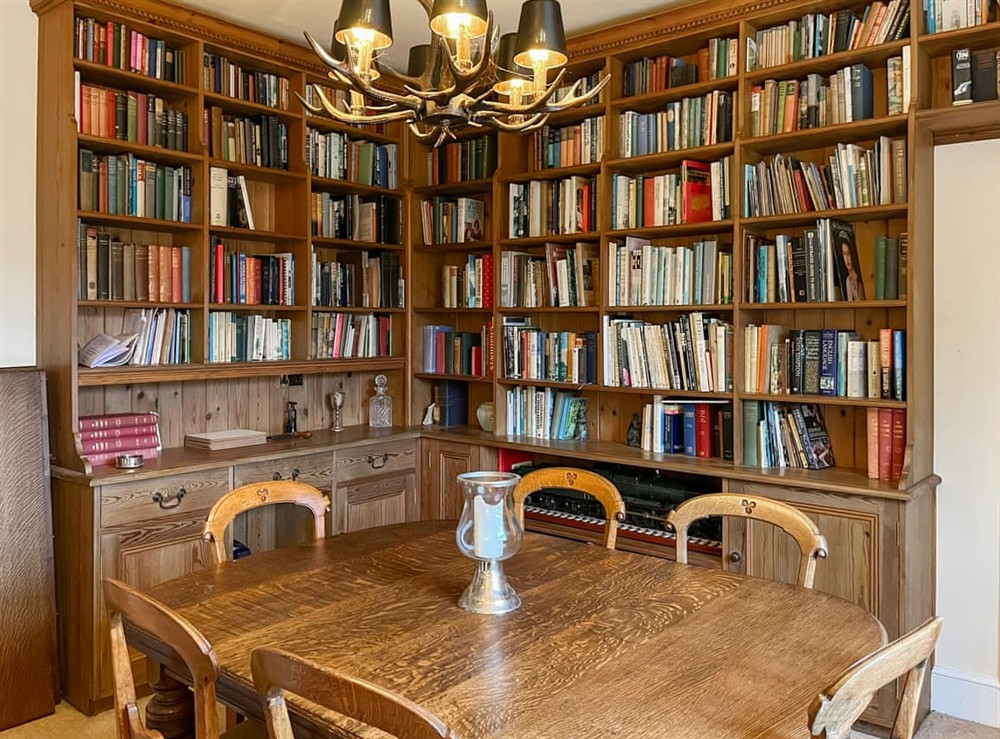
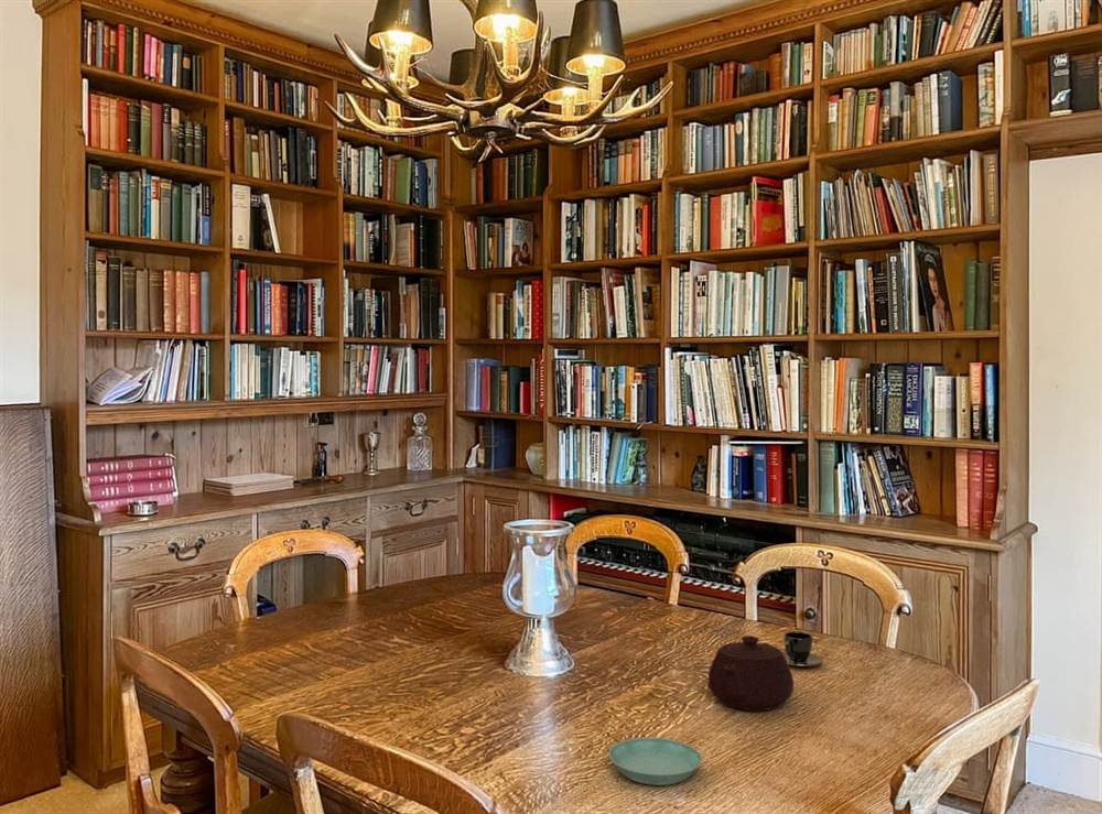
+ teacup [782,631,823,668]
+ teapot [707,634,795,712]
+ saucer [607,737,703,786]
